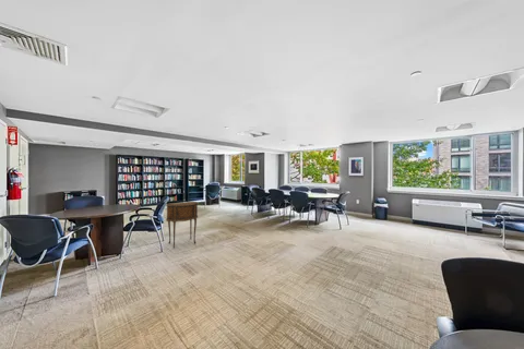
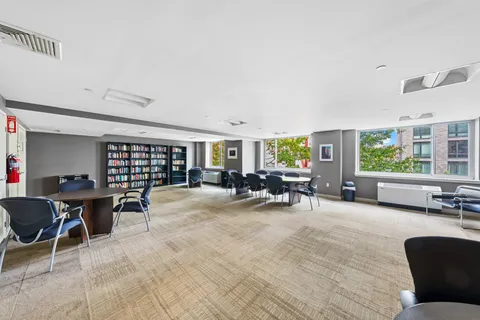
- side table [165,201,200,249]
